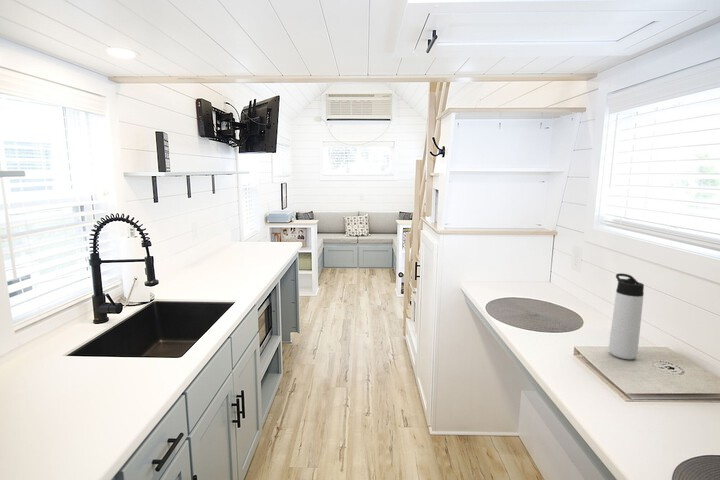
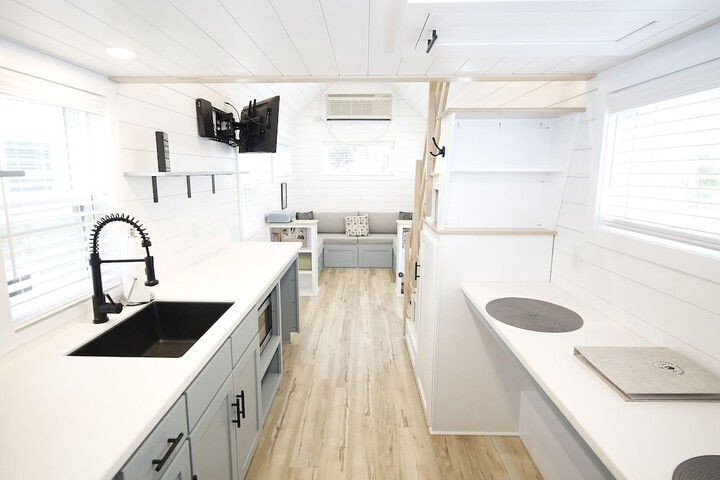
- thermos bottle [608,272,645,360]
